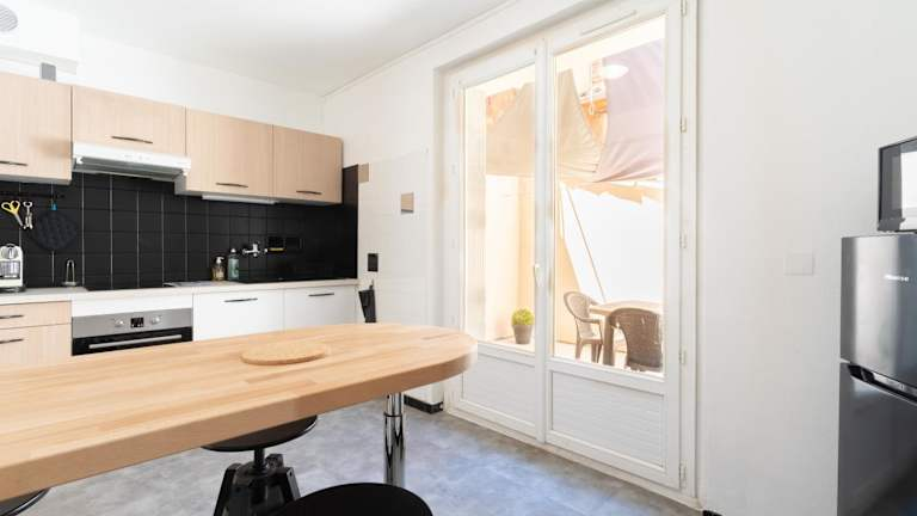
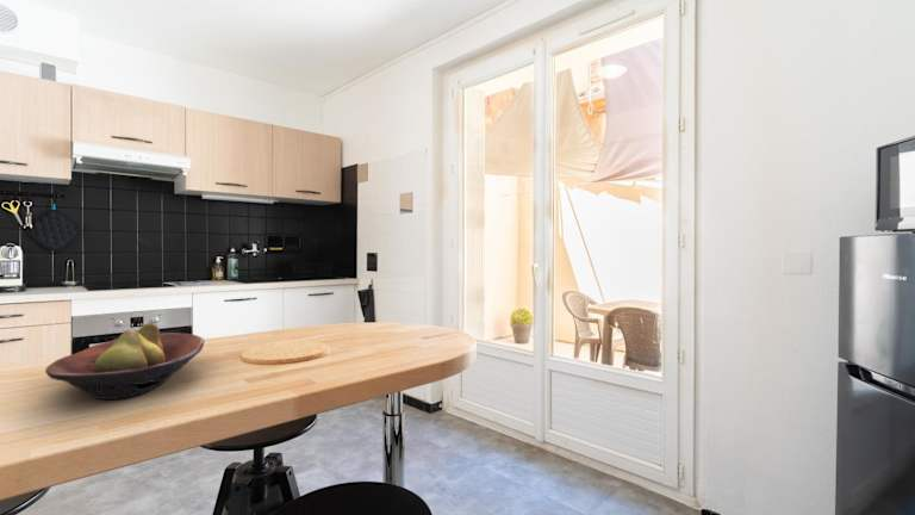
+ fruit bowl [44,322,205,401]
